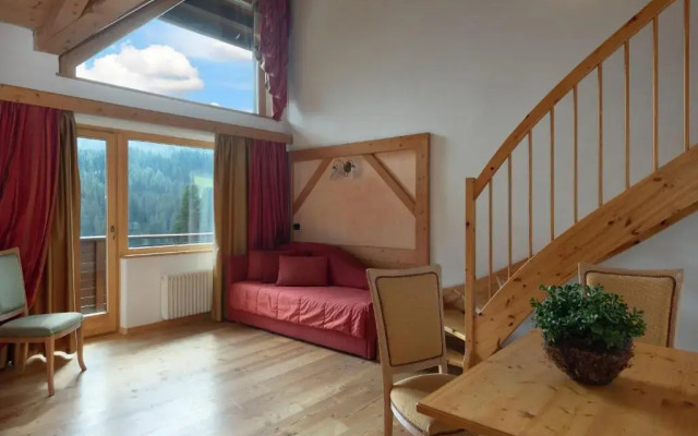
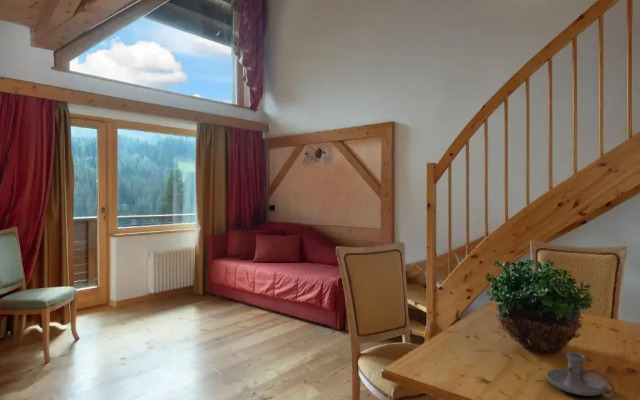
+ candle holder [546,351,616,399]
